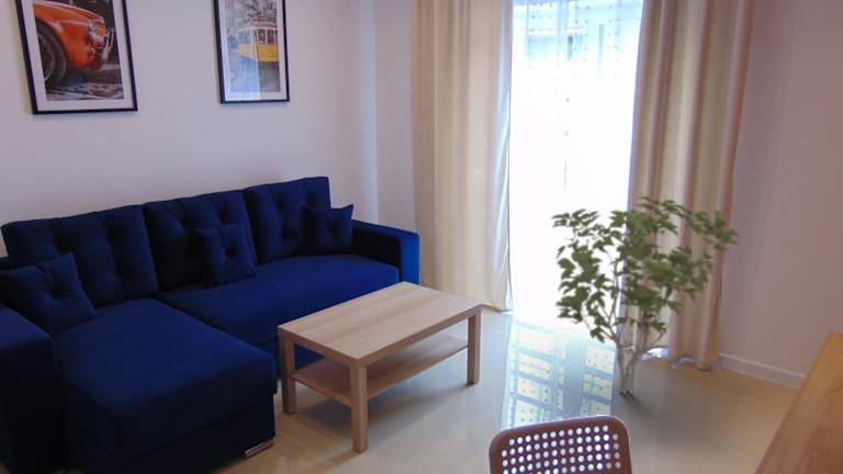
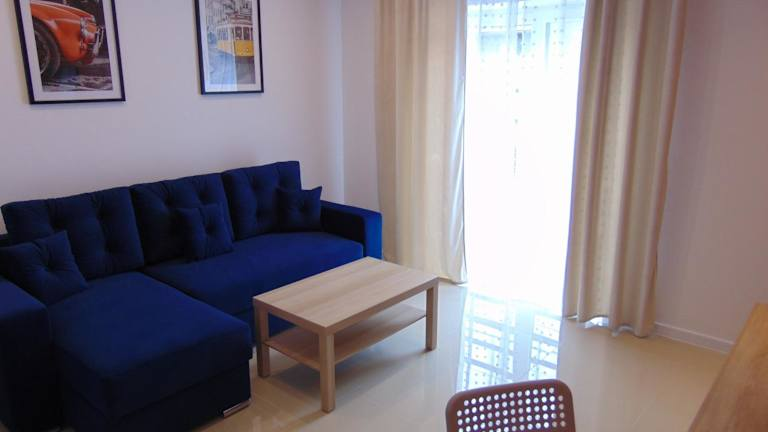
- shrub [549,195,741,395]
